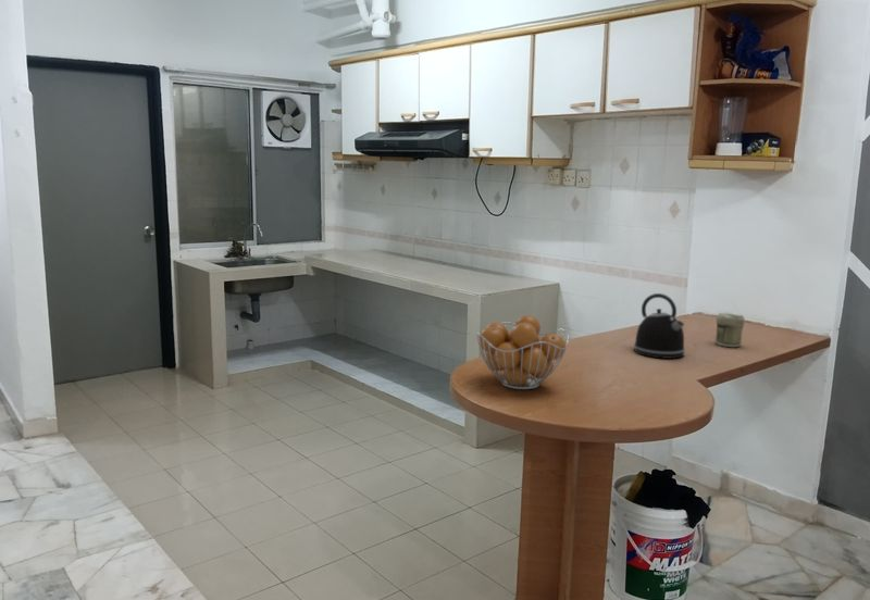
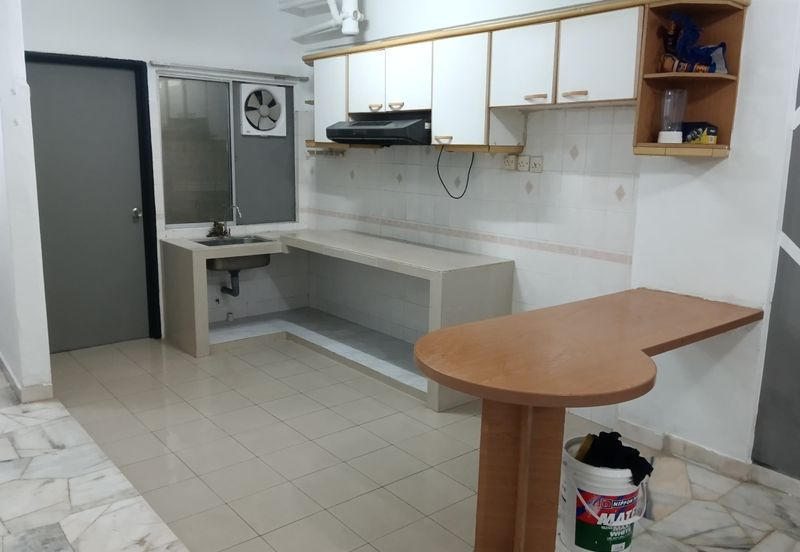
- fruit basket [475,314,570,390]
- jar [714,312,746,348]
- kettle [633,292,686,360]
